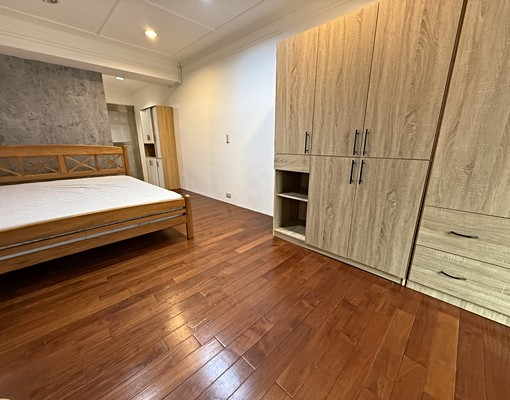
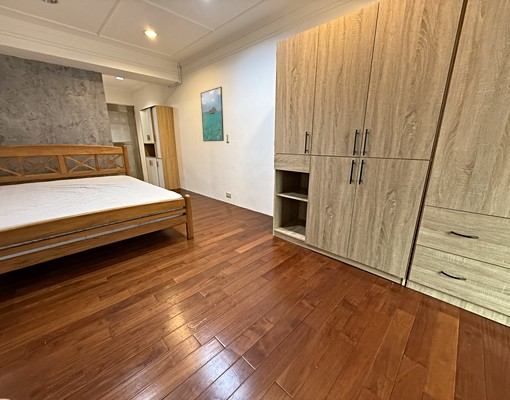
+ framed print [200,86,225,142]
